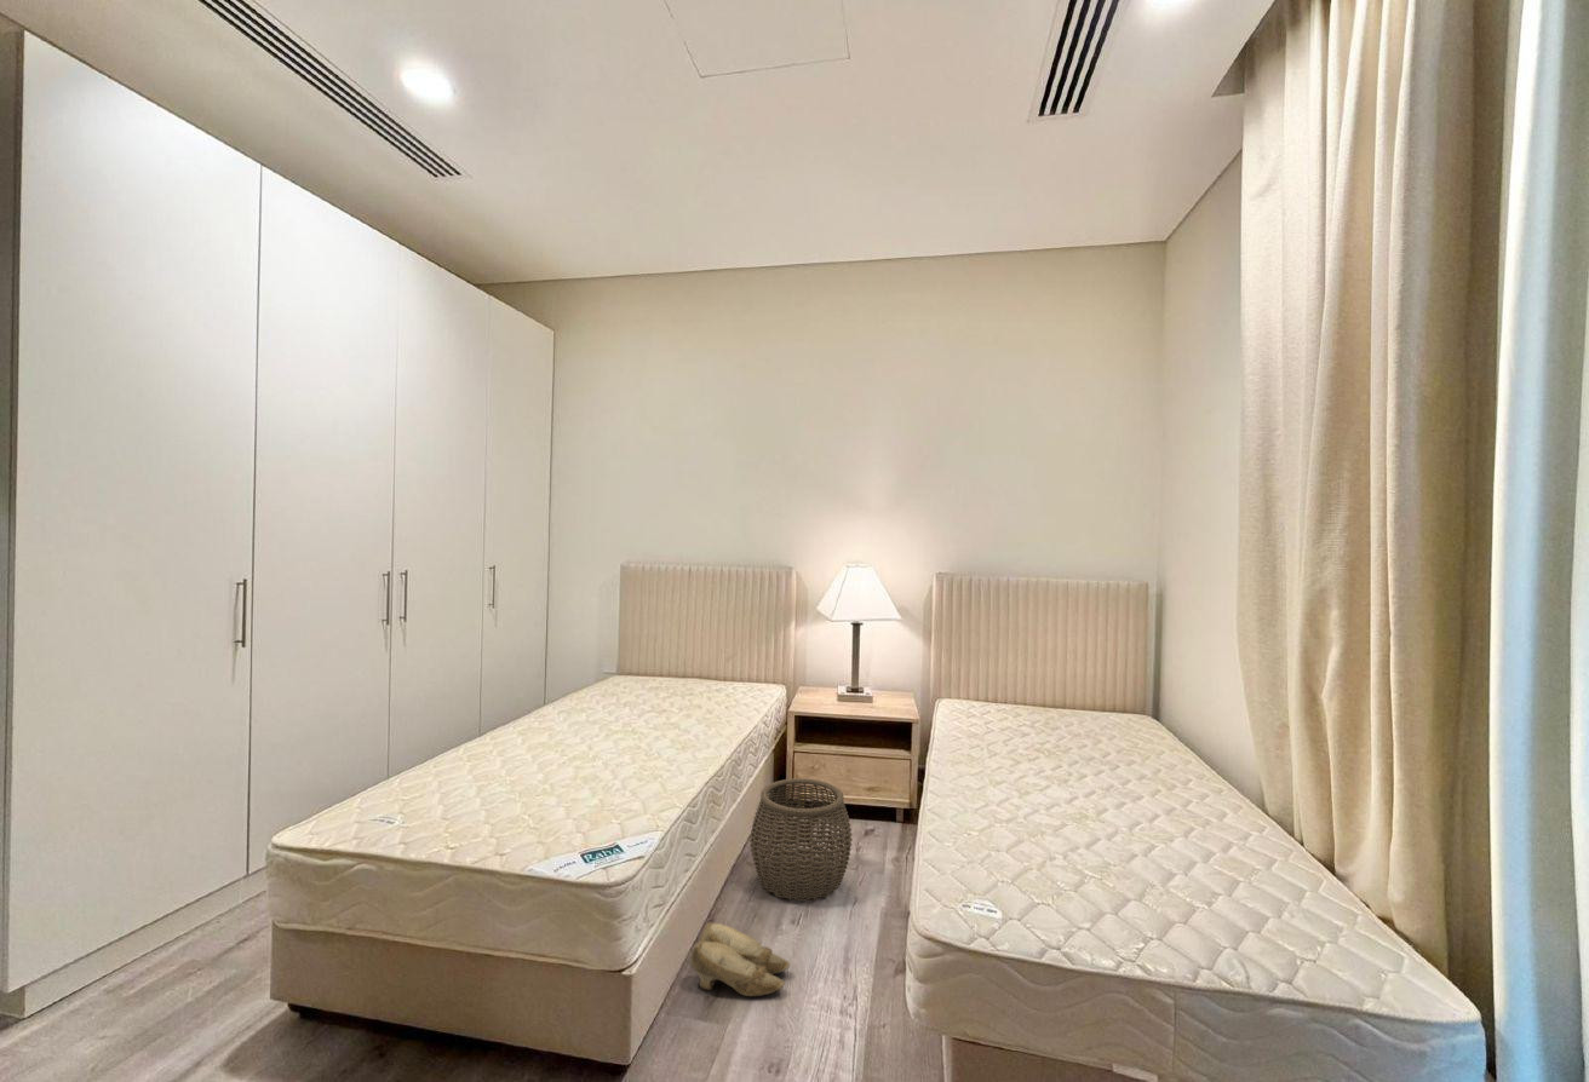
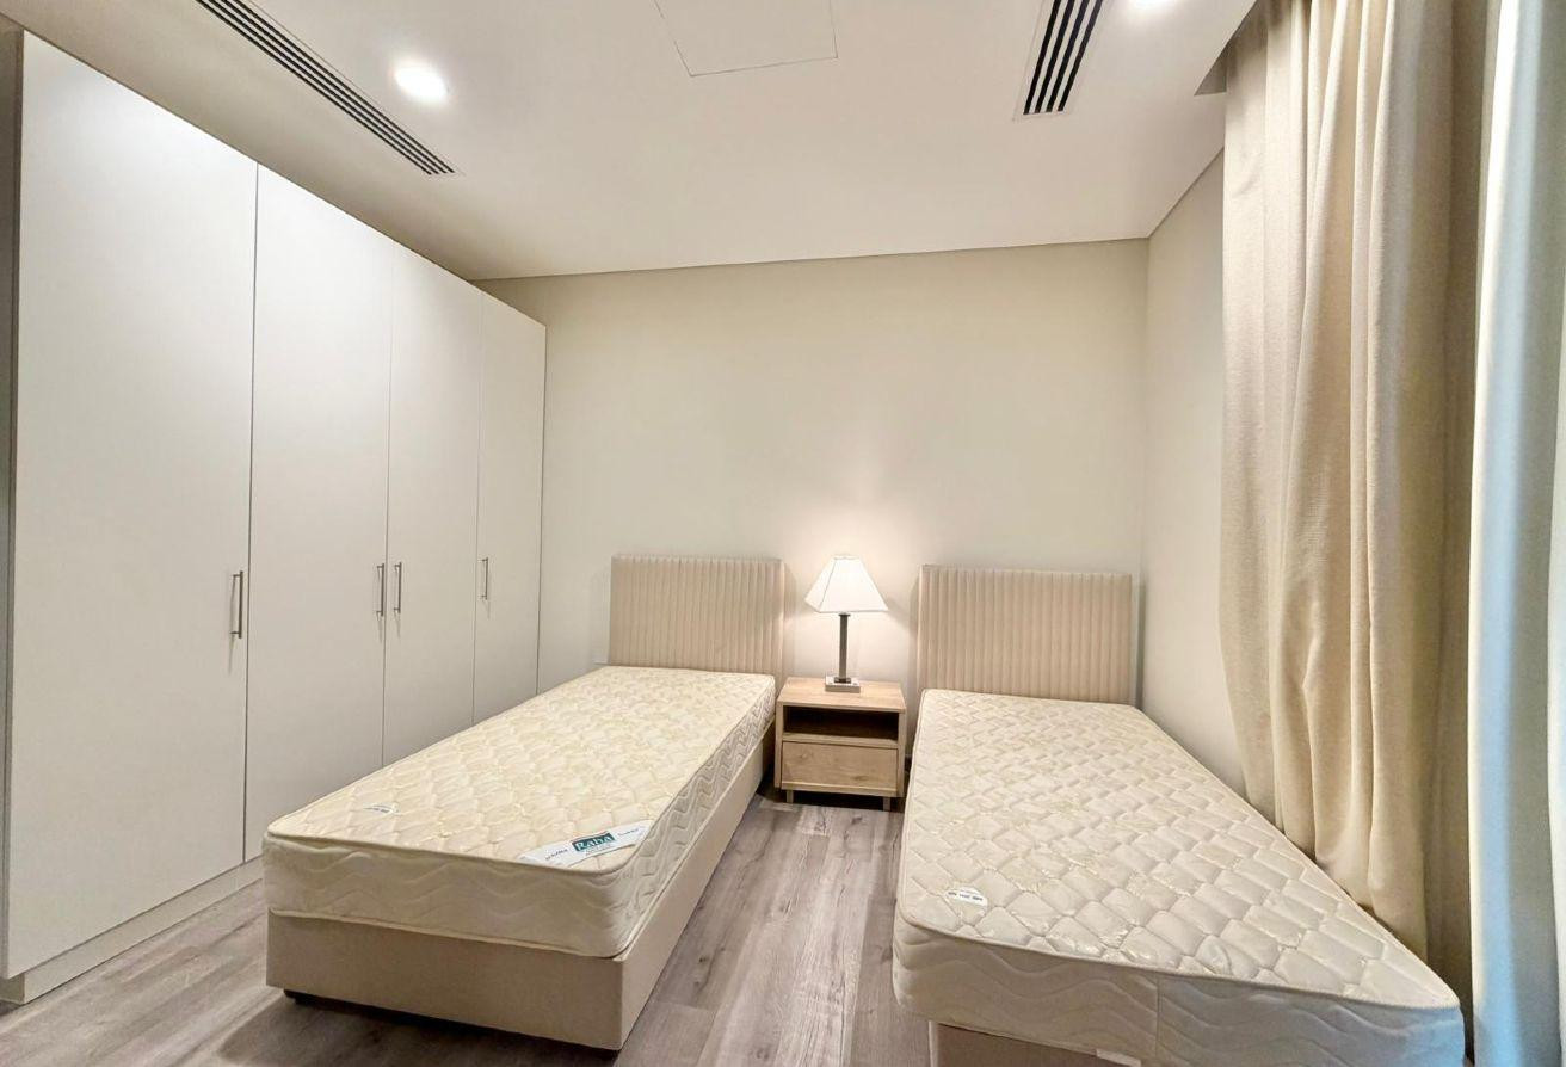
- slippers [689,921,791,997]
- woven basket [748,777,854,903]
